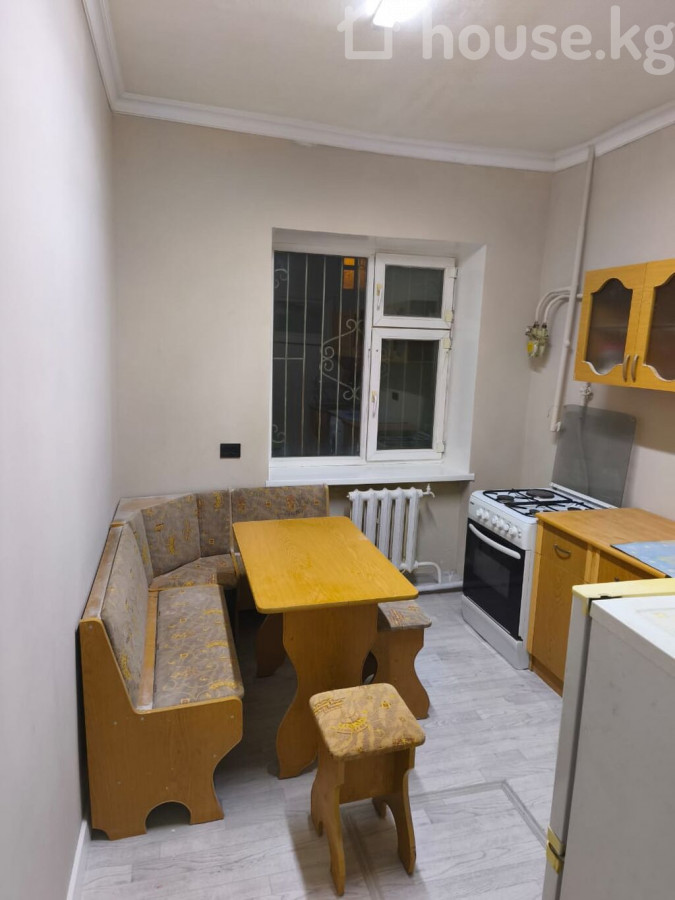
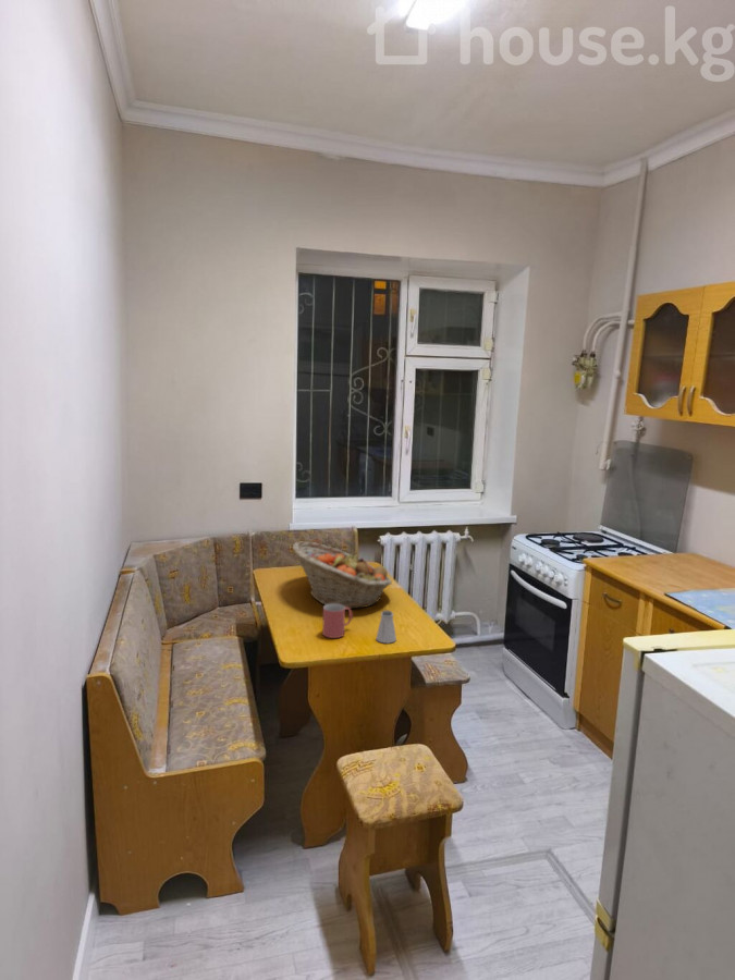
+ mug [321,604,354,639]
+ saltshaker [375,610,397,645]
+ fruit basket [292,540,393,610]
